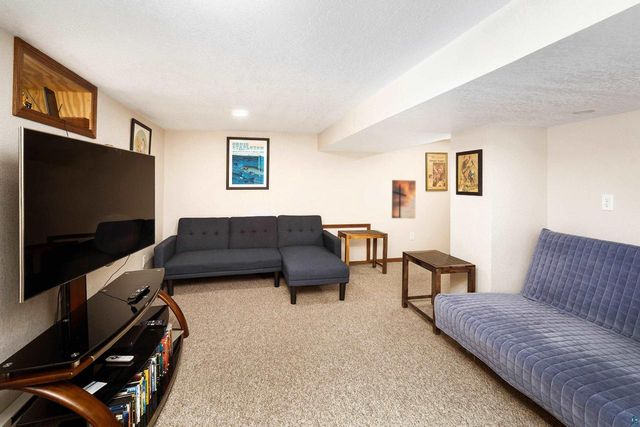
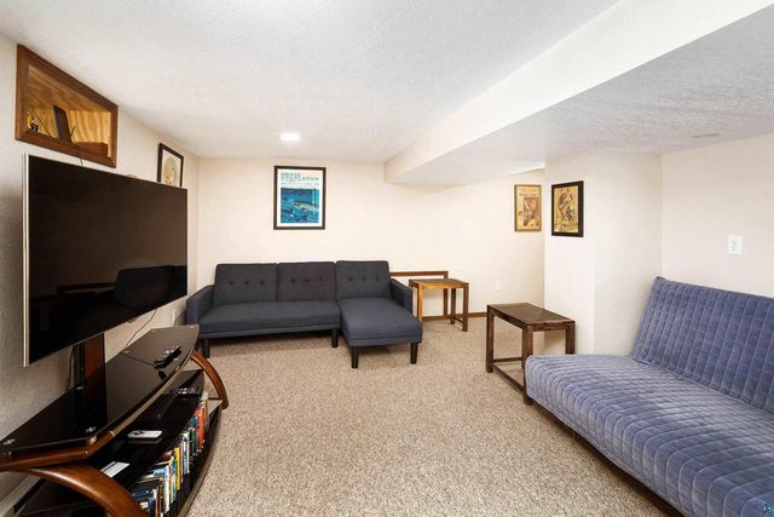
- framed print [390,179,417,220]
